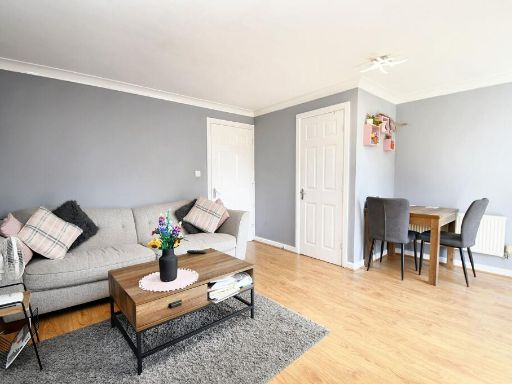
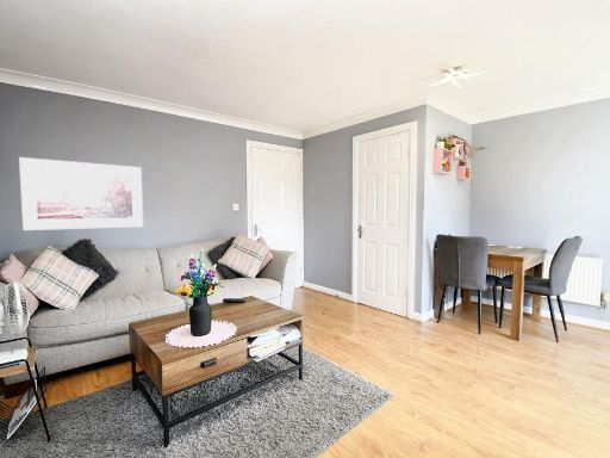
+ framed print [18,156,144,231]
